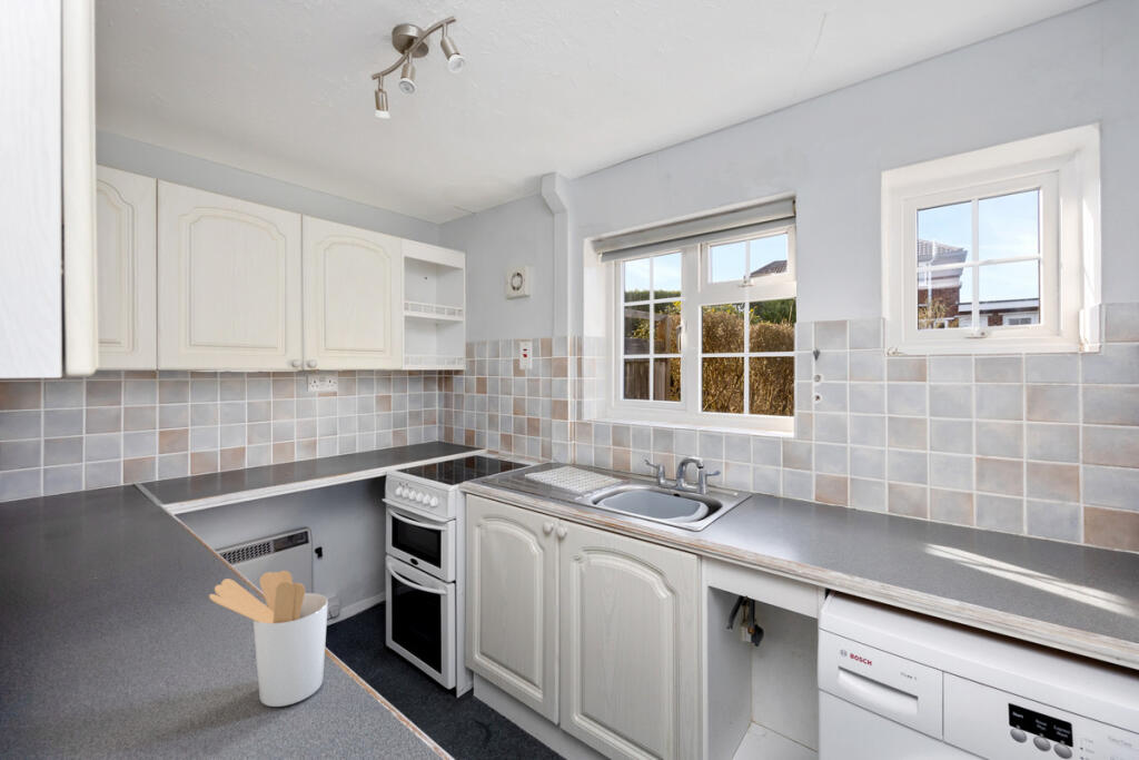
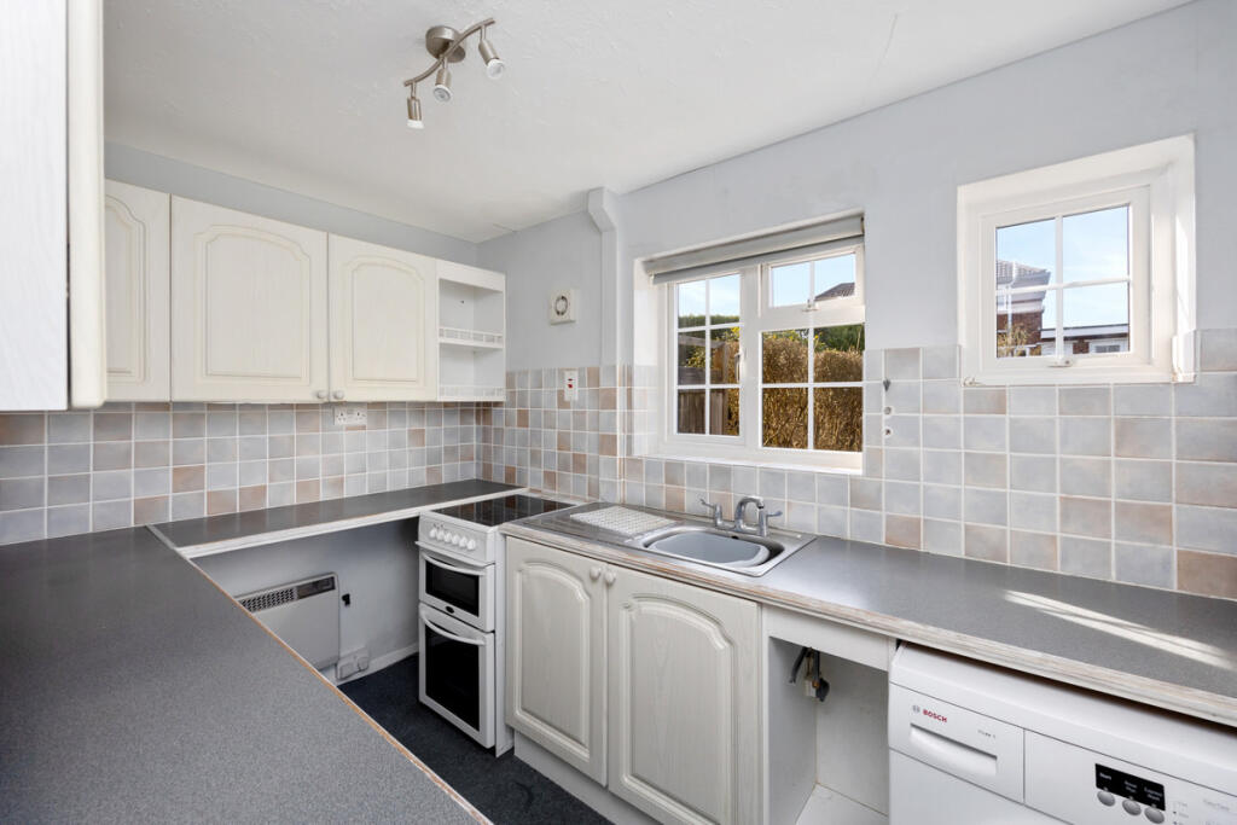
- utensil holder [208,570,329,708]
